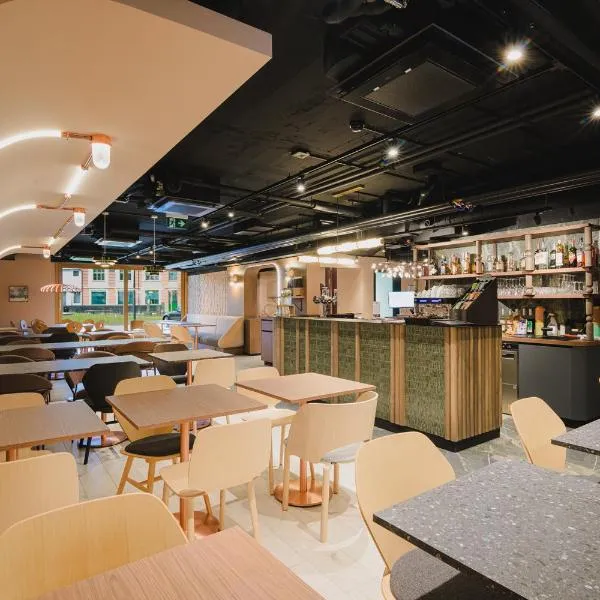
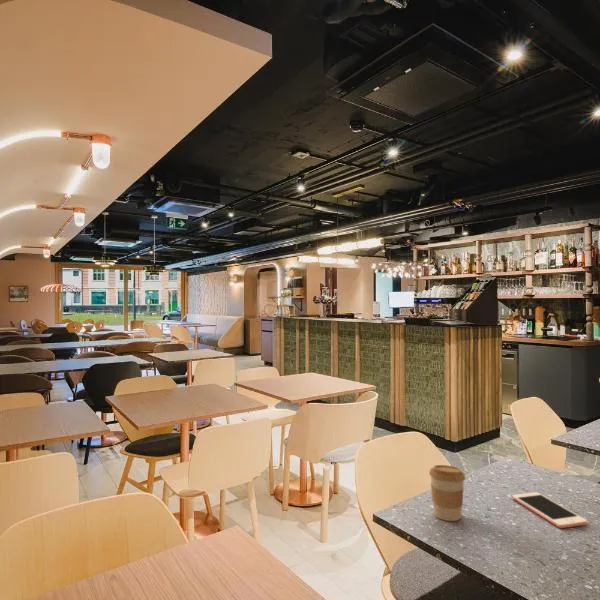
+ cell phone [511,491,588,529]
+ coffee cup [428,464,466,522]
